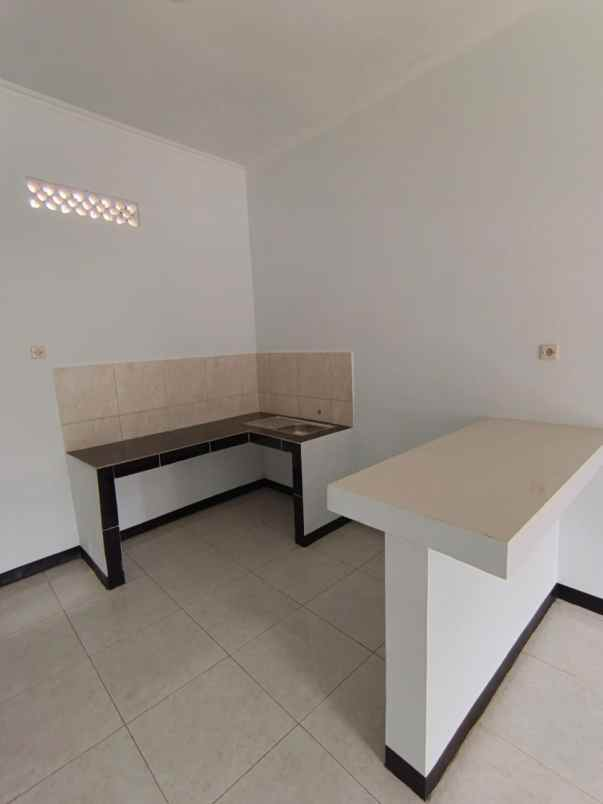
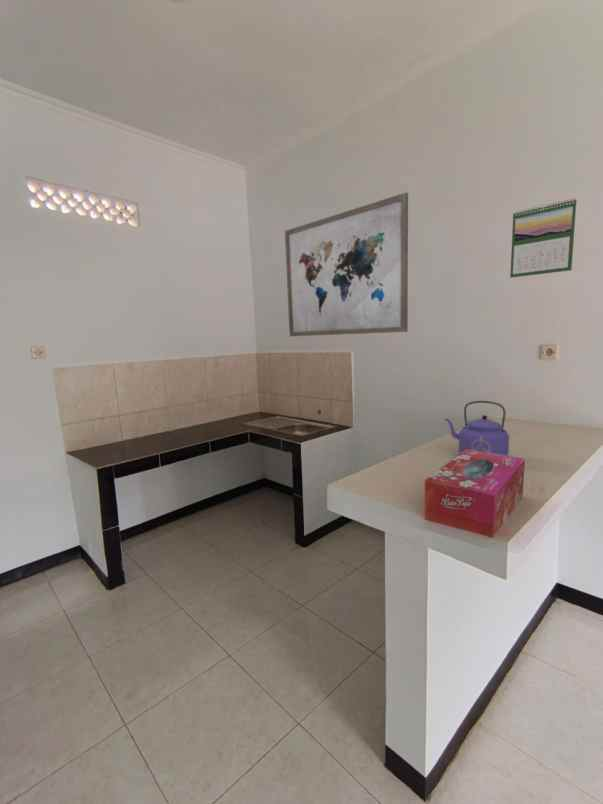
+ wall art [284,192,409,337]
+ tissue box [423,450,526,539]
+ calendar [509,197,578,279]
+ kettle [444,400,510,456]
